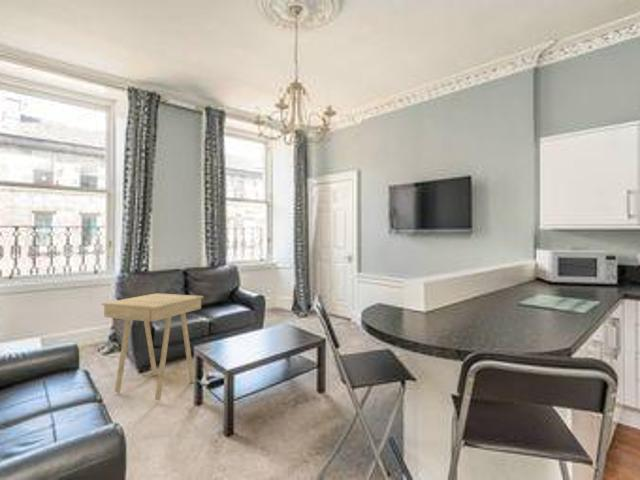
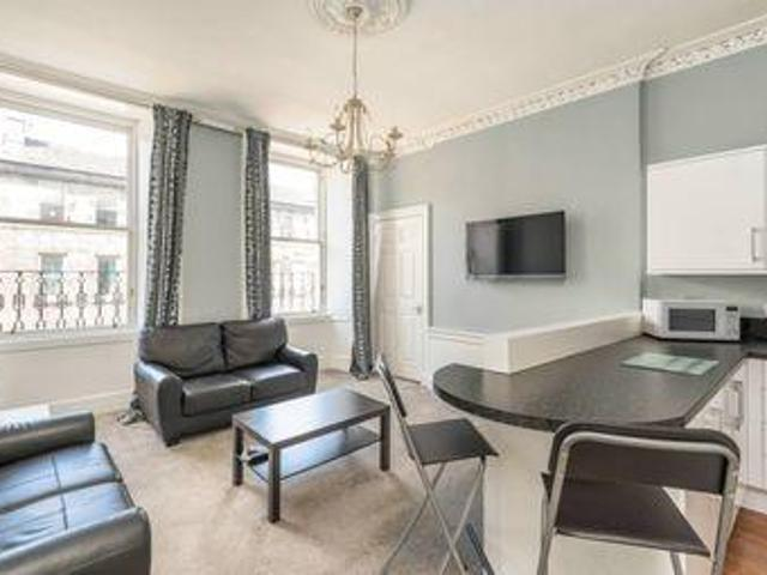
- side table [101,292,204,402]
